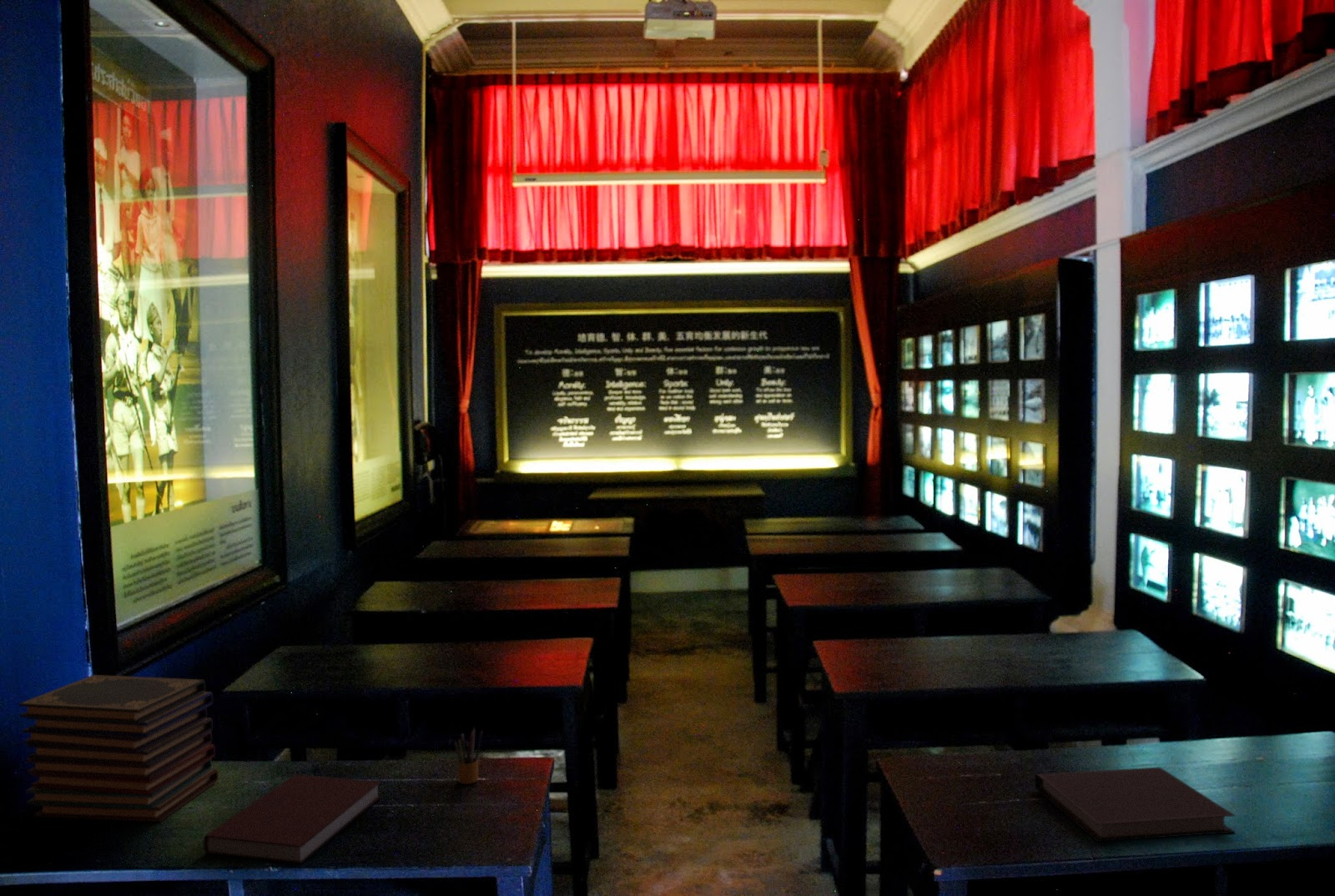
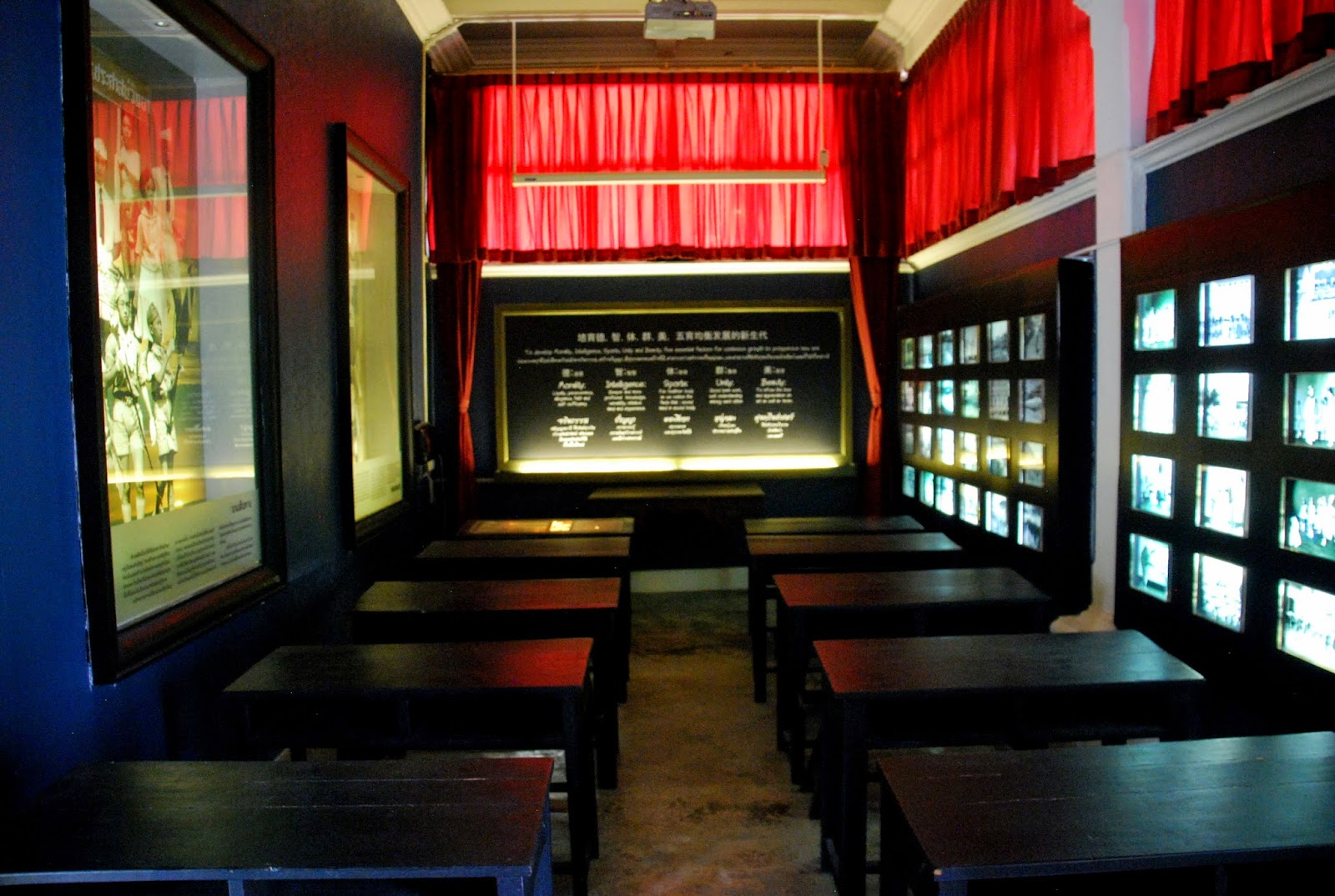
- notebook [203,773,382,865]
- notebook [1034,767,1237,843]
- book stack [18,674,219,823]
- pencil box [454,726,483,785]
